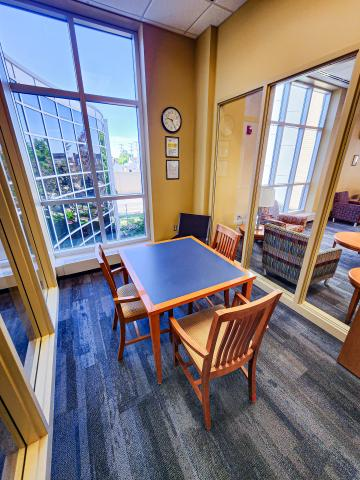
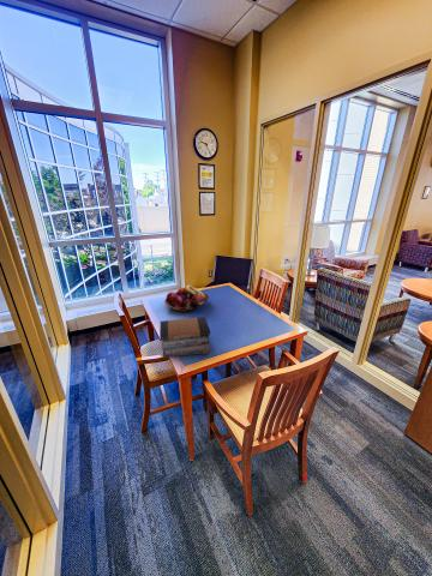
+ fruit basket [163,284,210,313]
+ book stack [158,316,211,359]
